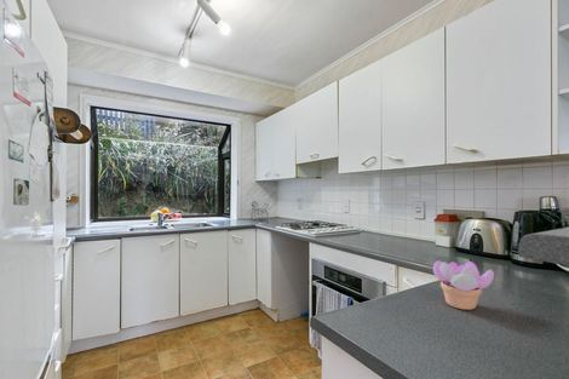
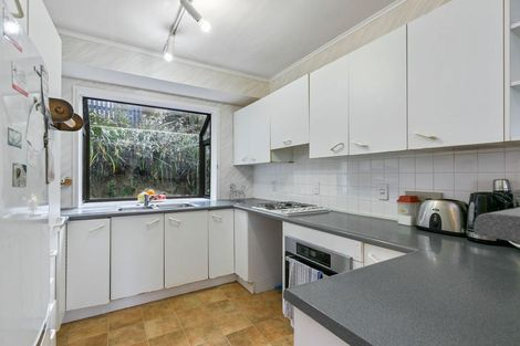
- succulent plant [432,259,495,311]
